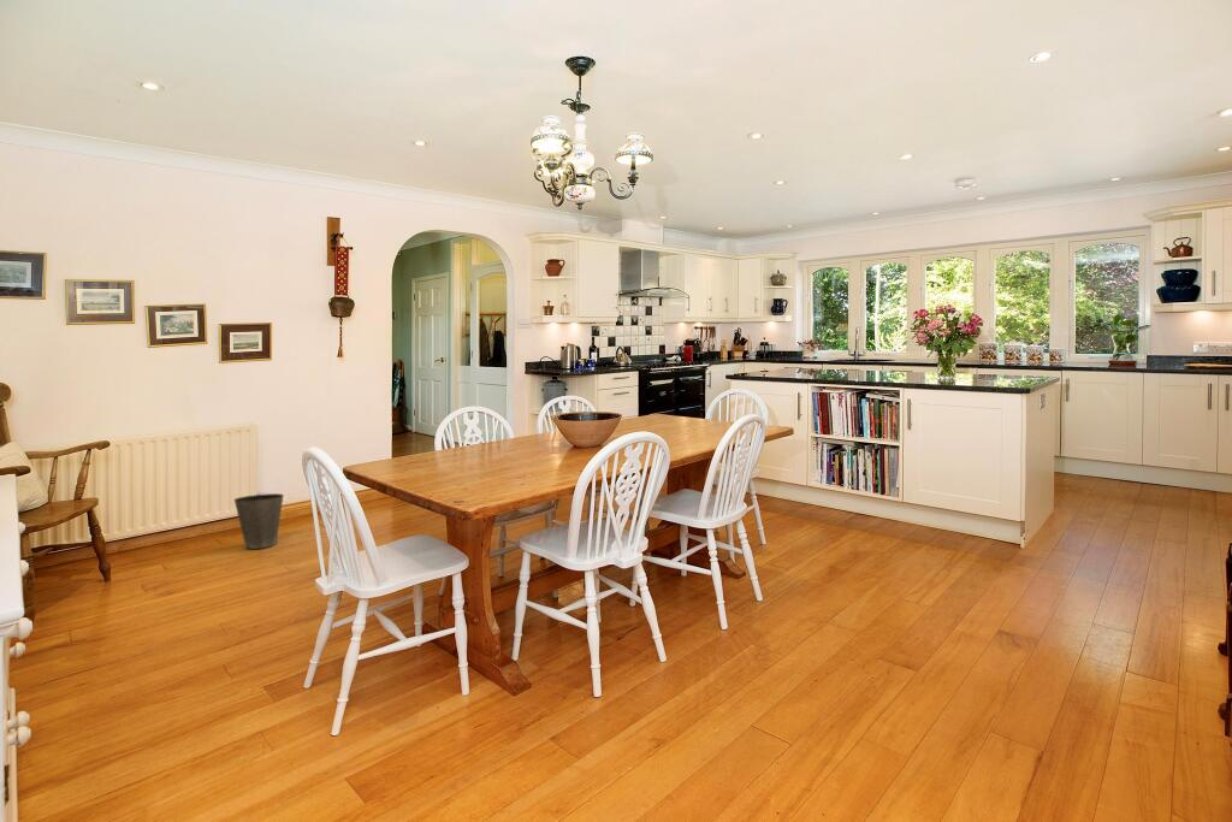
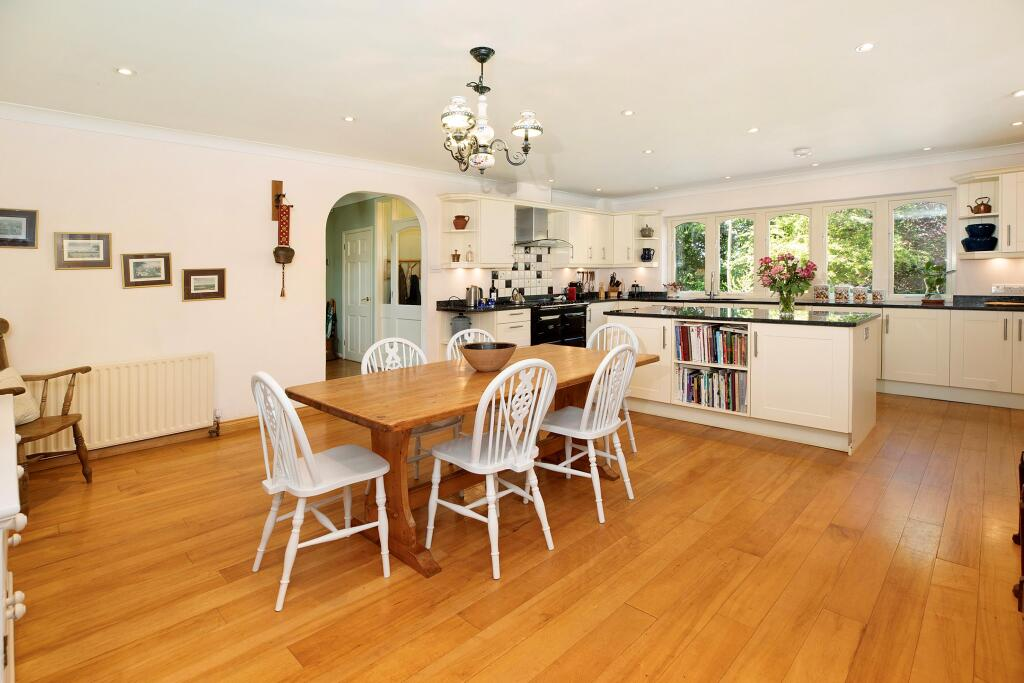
- waste basket [232,492,285,550]
